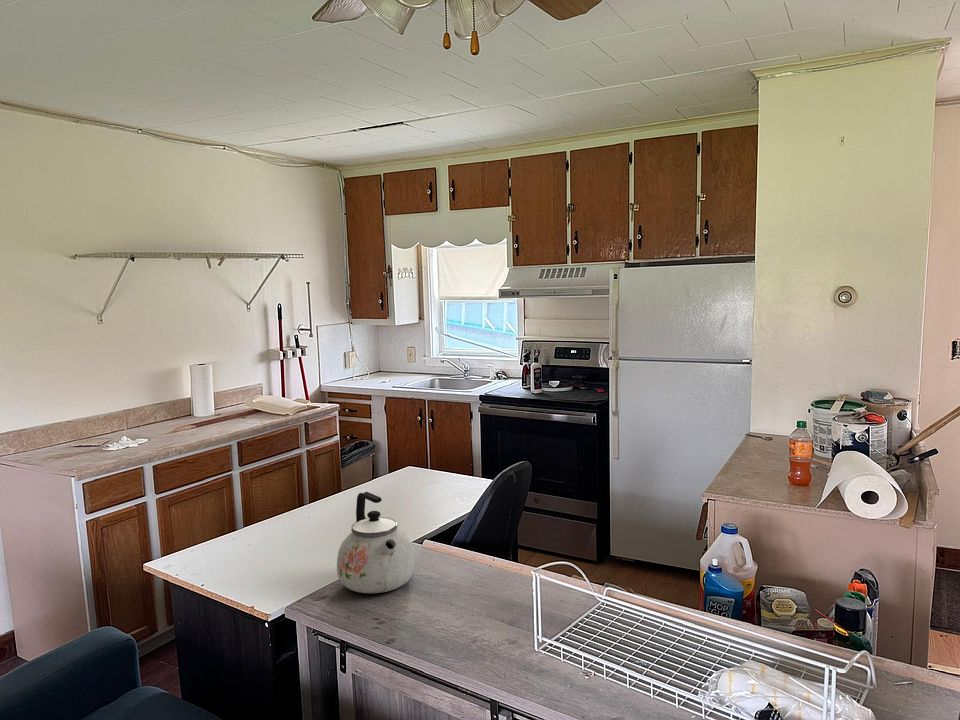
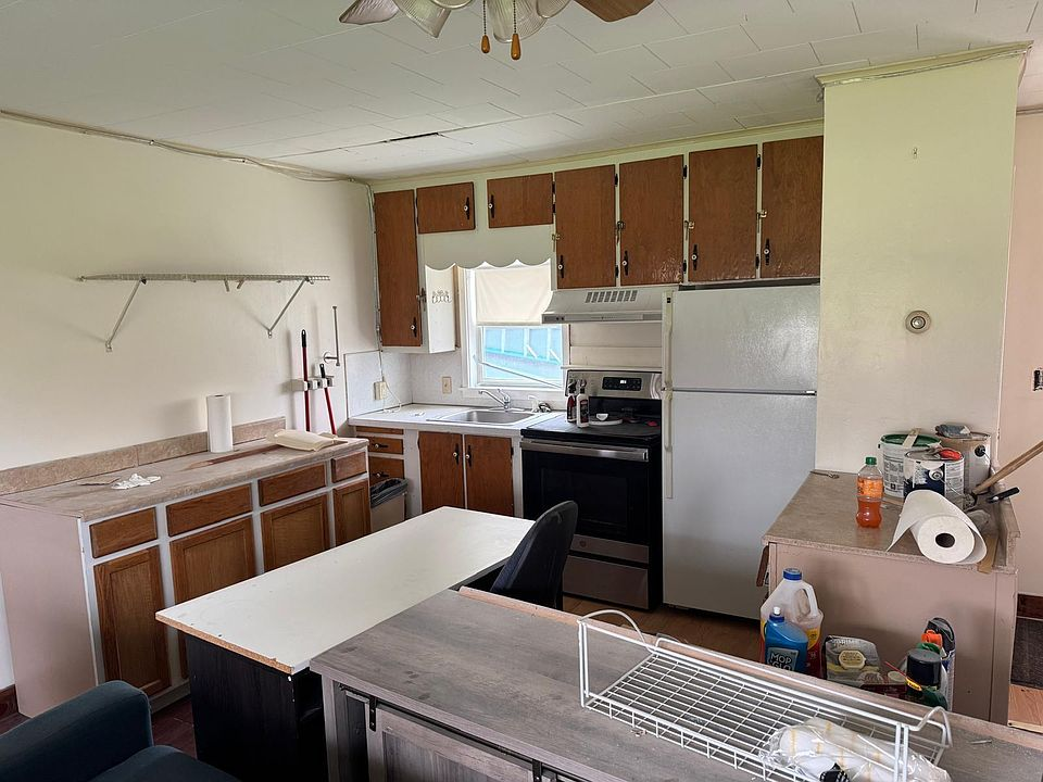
- kettle [336,491,416,594]
